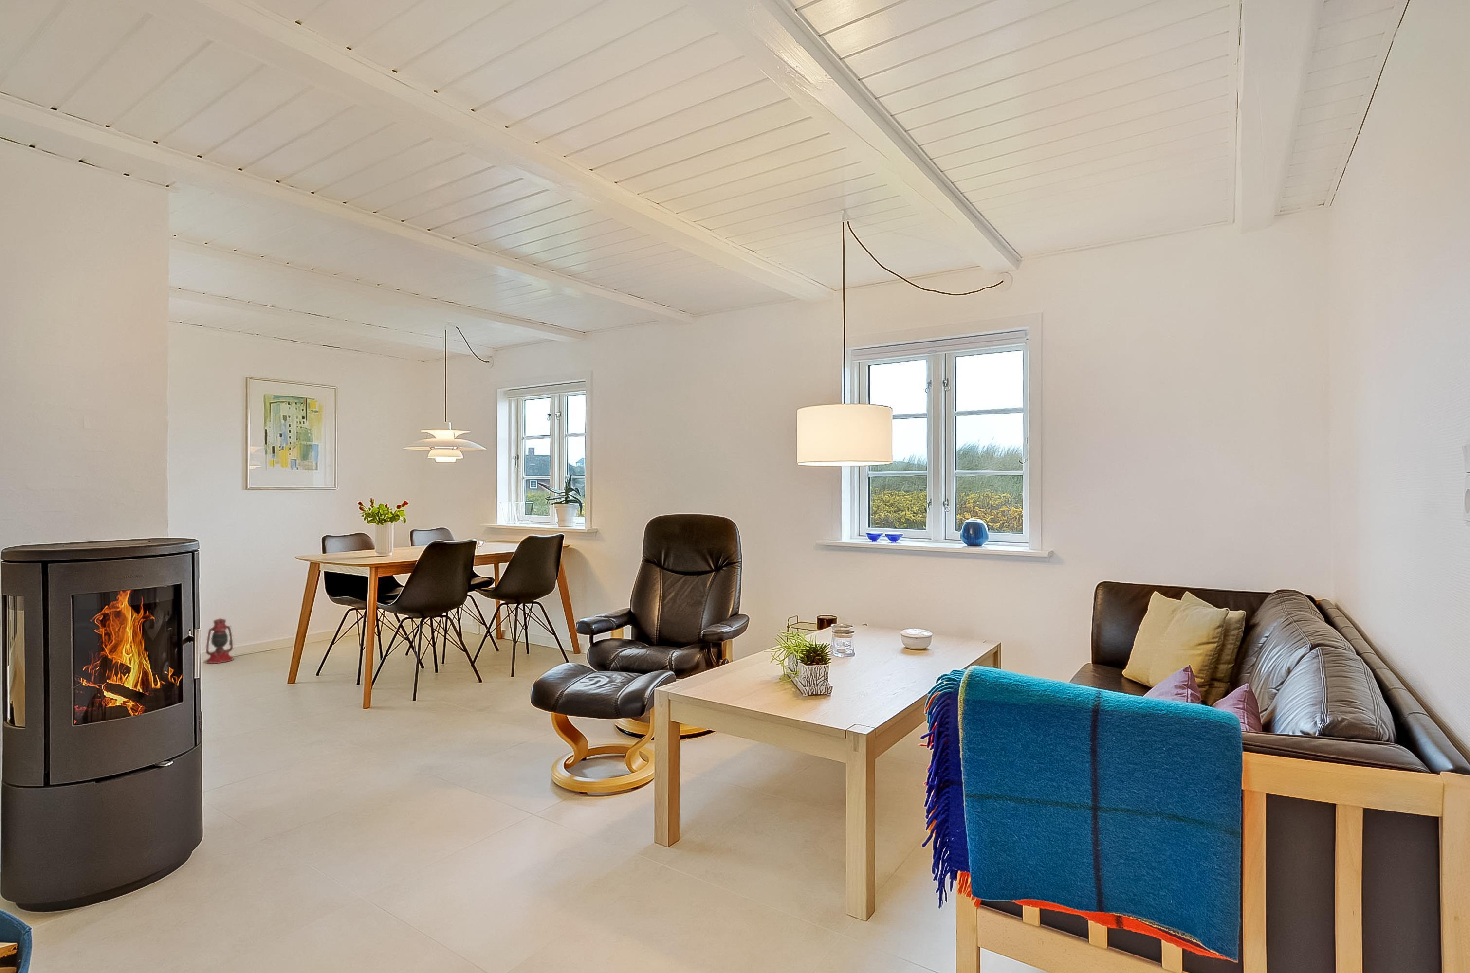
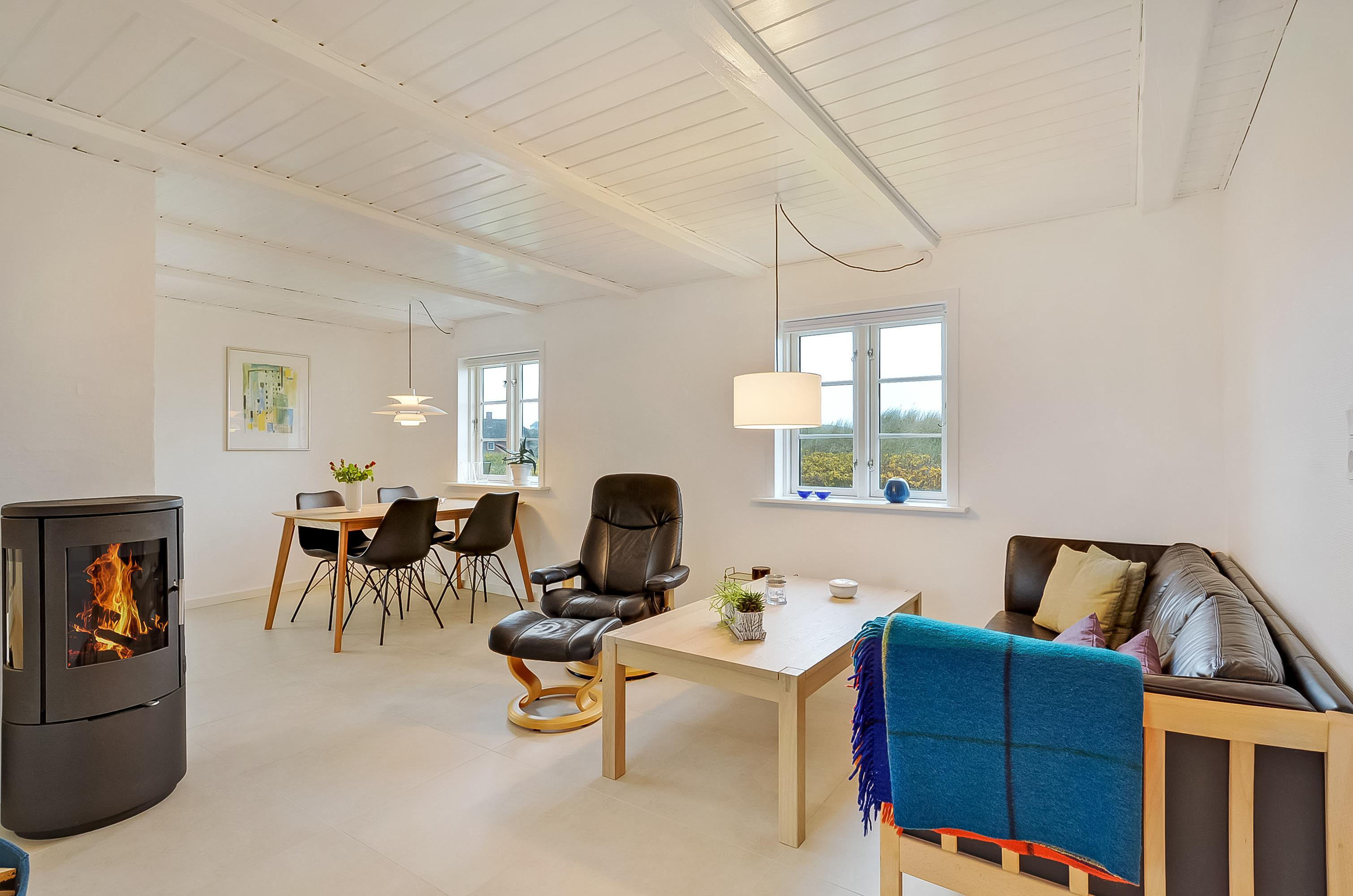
- lantern [205,618,236,665]
